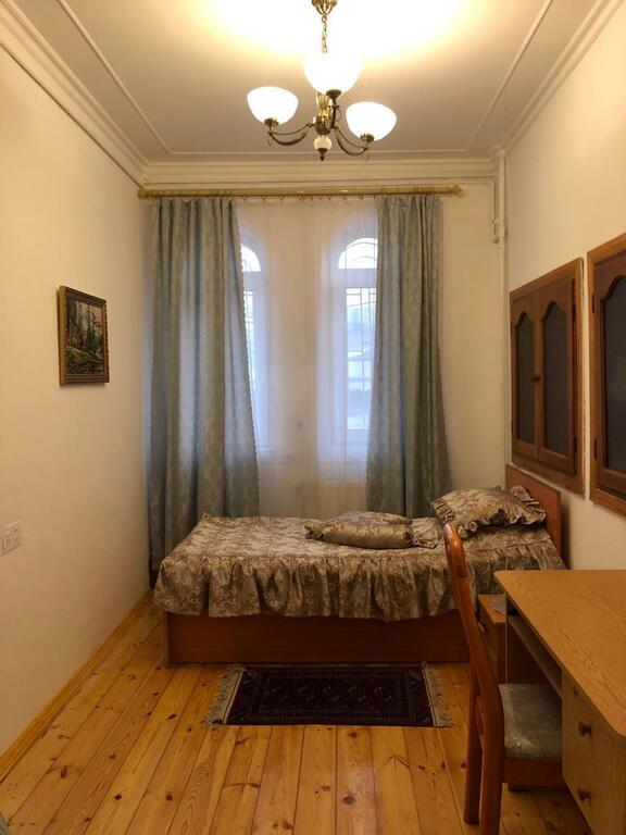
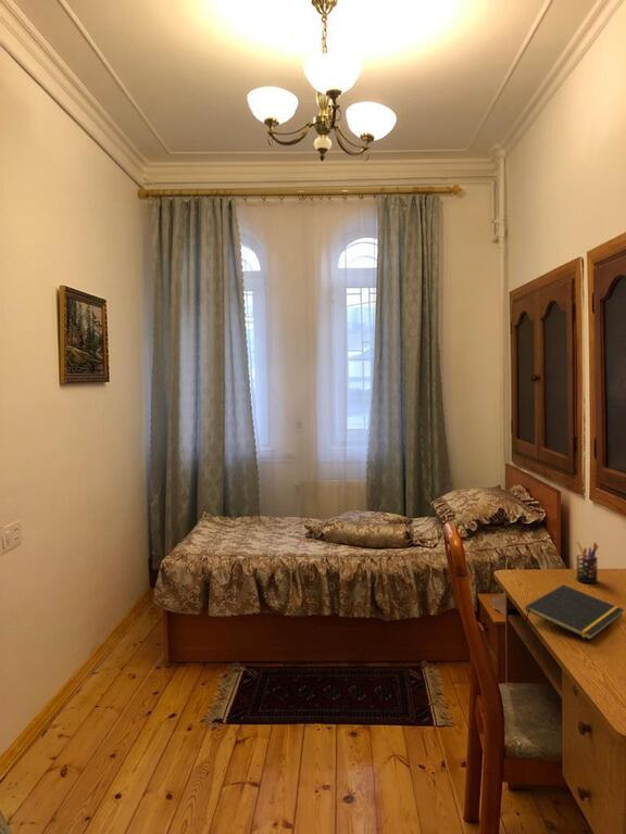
+ pen holder [575,541,600,584]
+ notepad [524,584,625,641]
